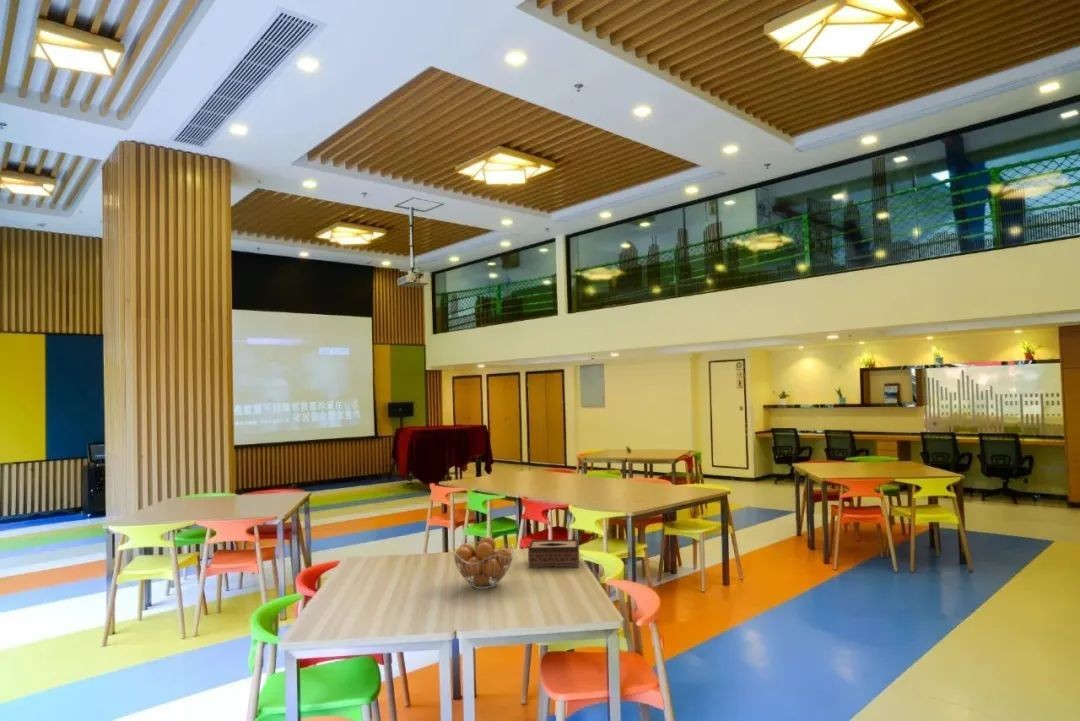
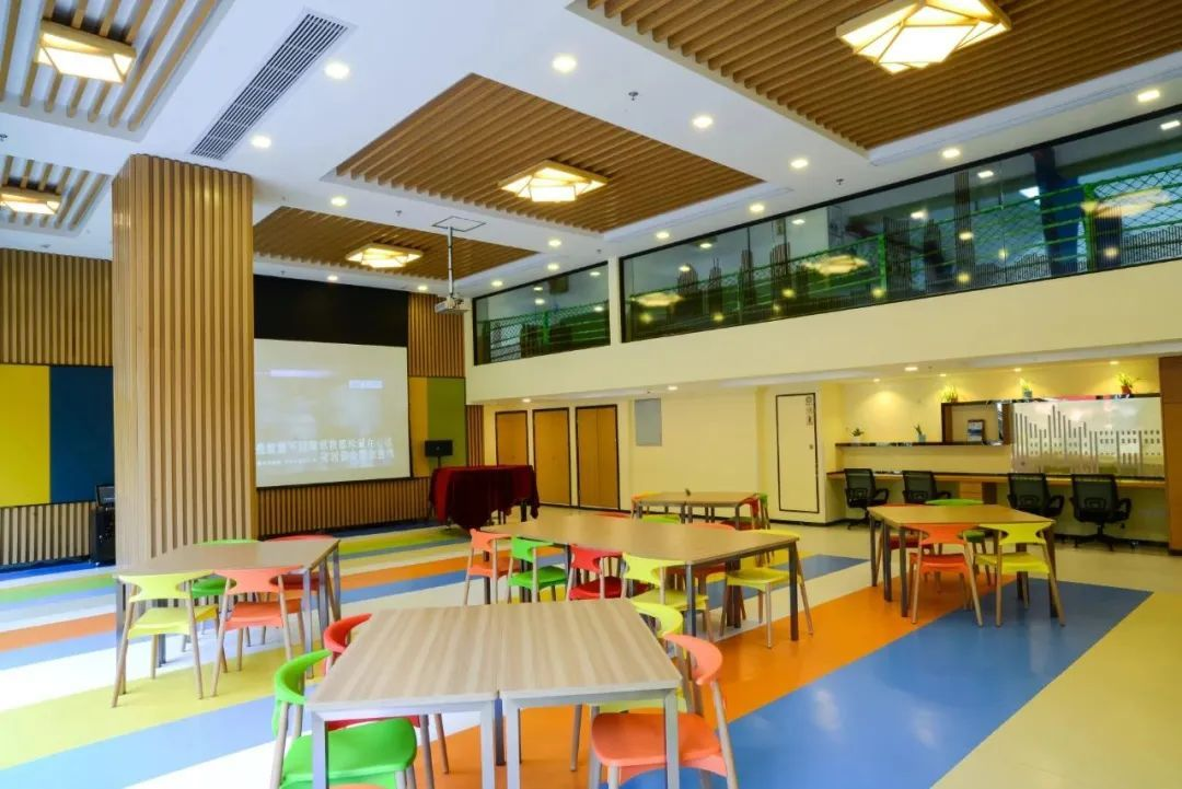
- fruit basket [452,536,515,590]
- tissue box [527,538,580,569]
